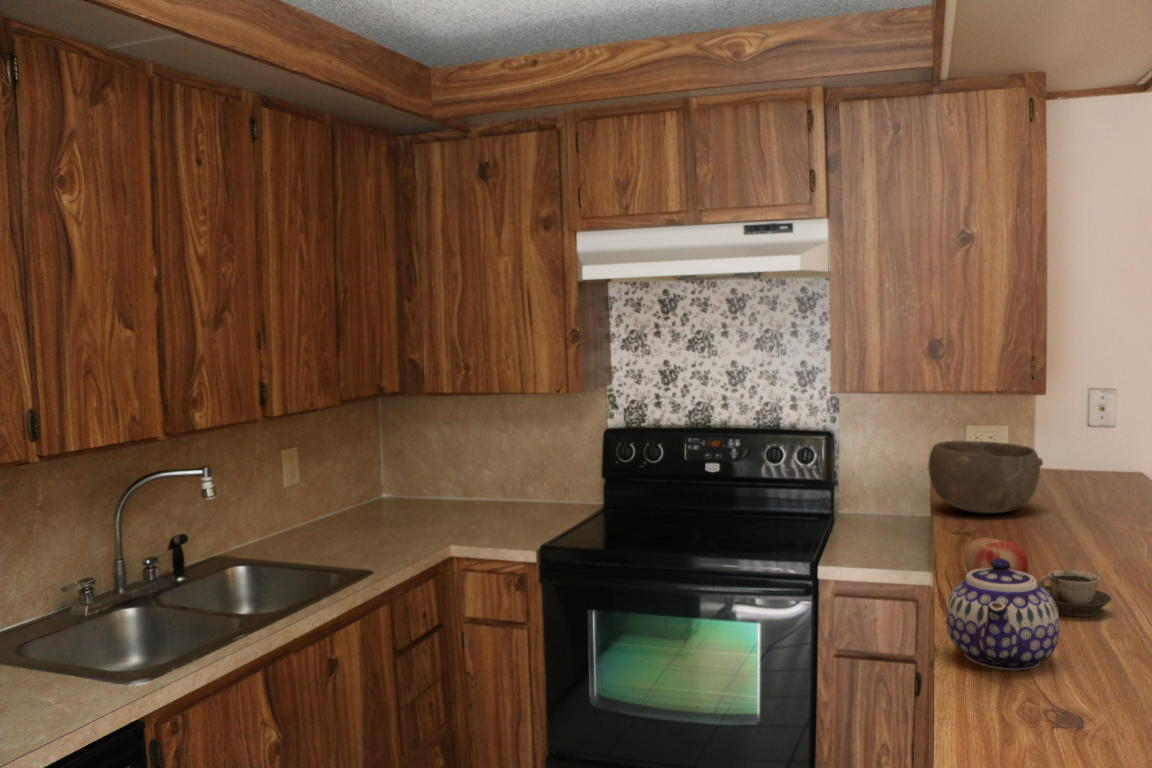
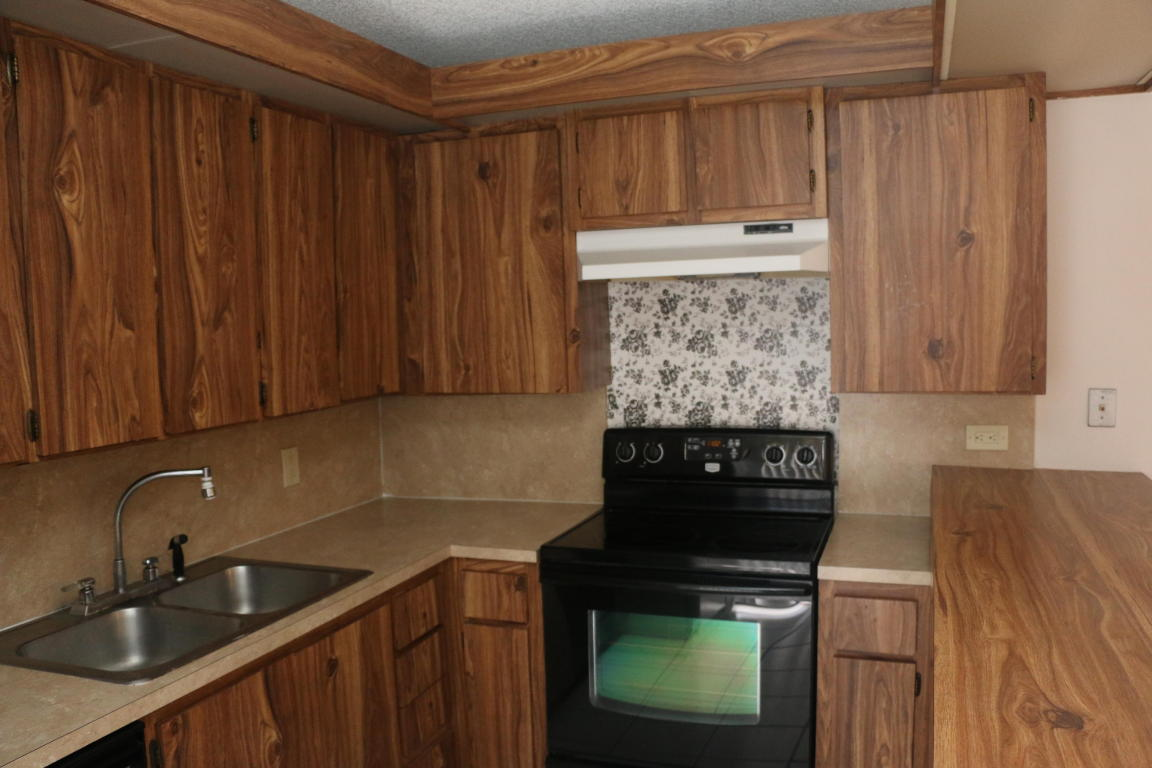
- teapot [945,559,1060,671]
- bowl [927,440,1044,514]
- cup [1037,569,1113,618]
- fruit [964,536,1029,574]
